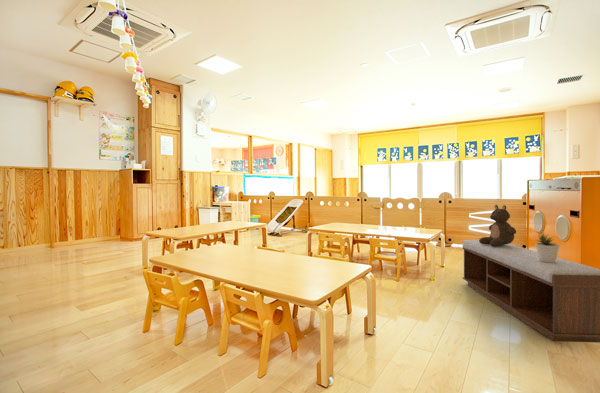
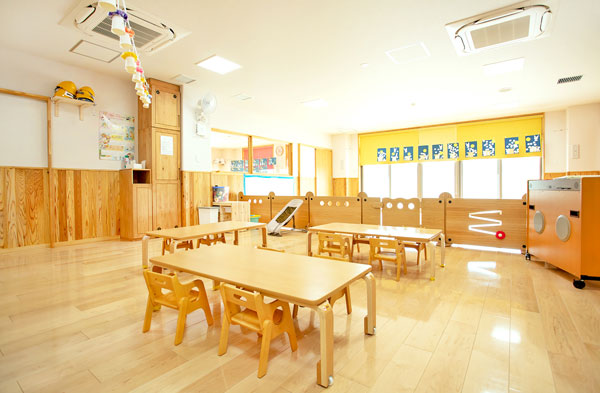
- stuffed bear [479,204,517,247]
- bench [462,239,600,344]
- potted plant [535,231,560,263]
